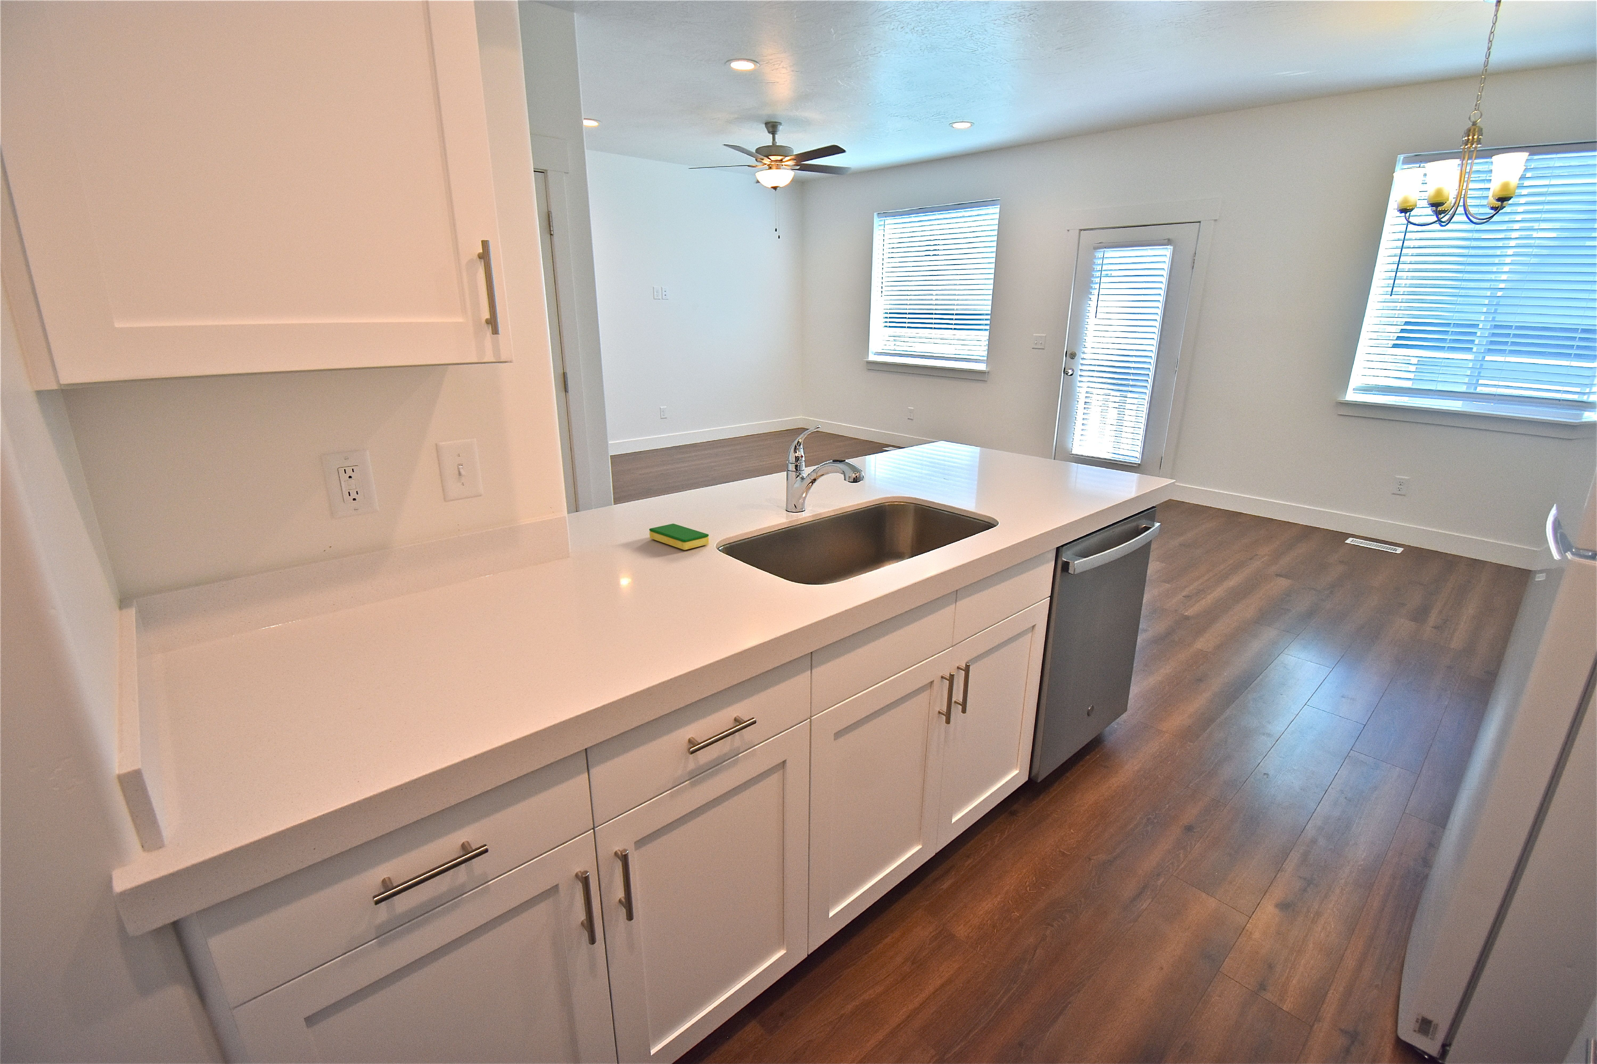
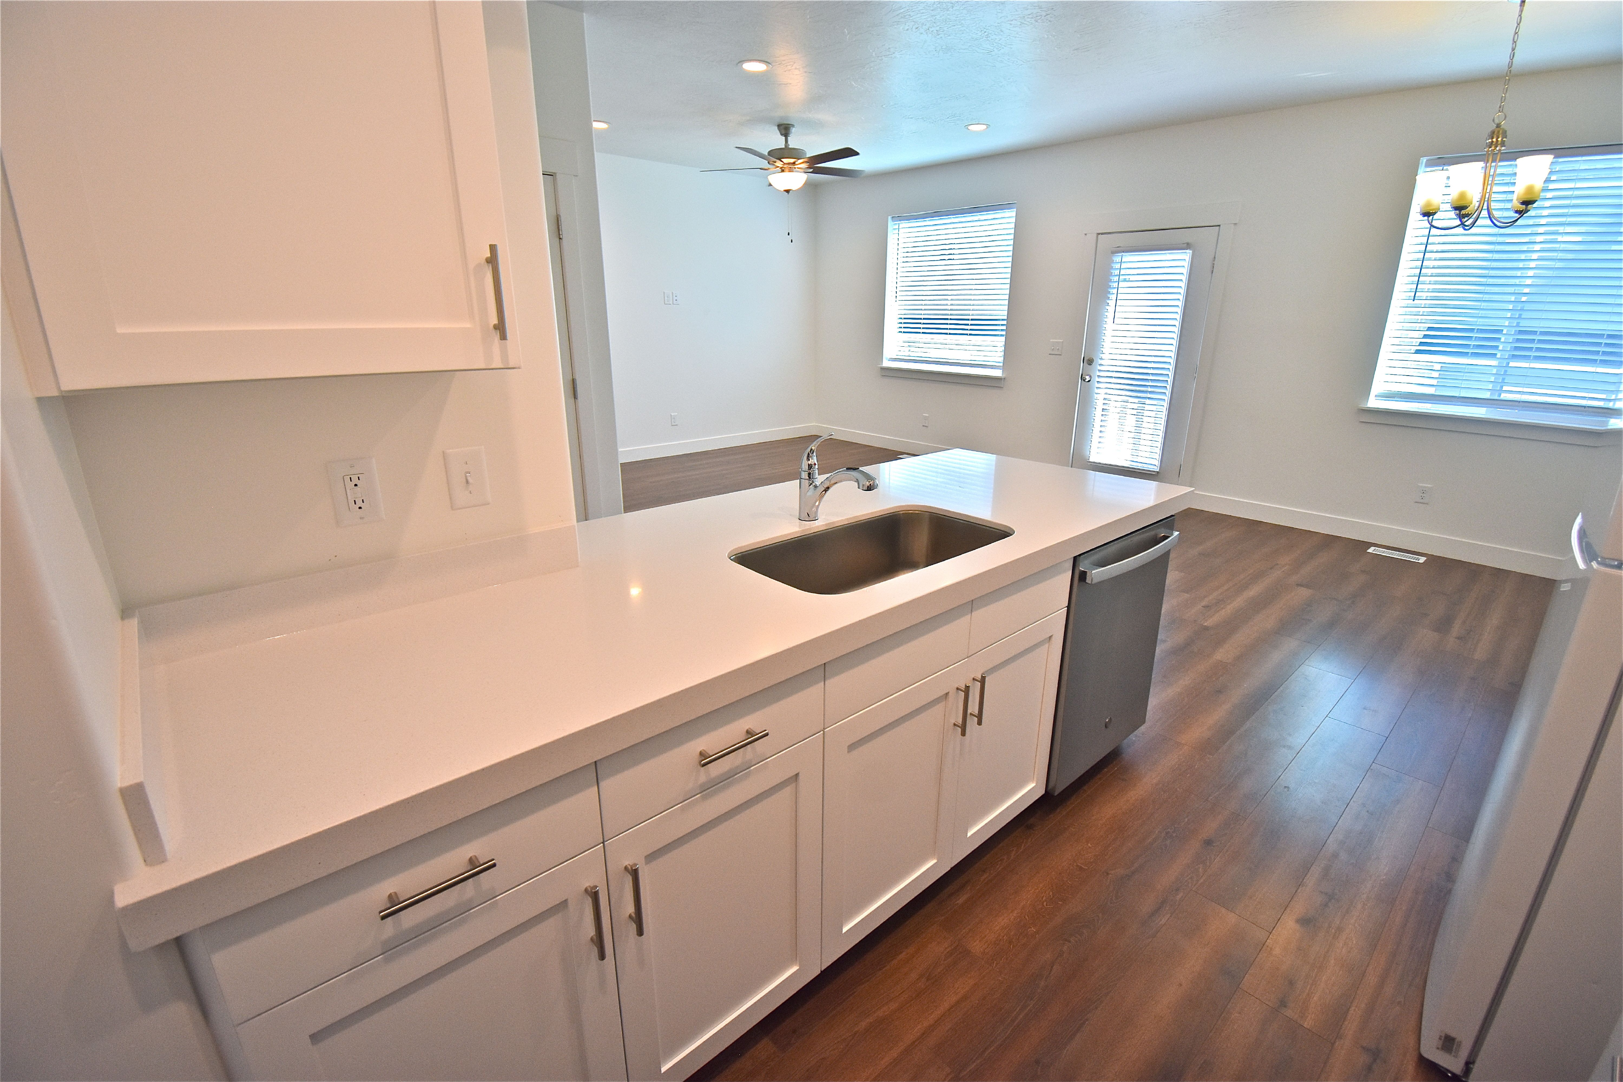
- dish sponge [649,524,709,551]
